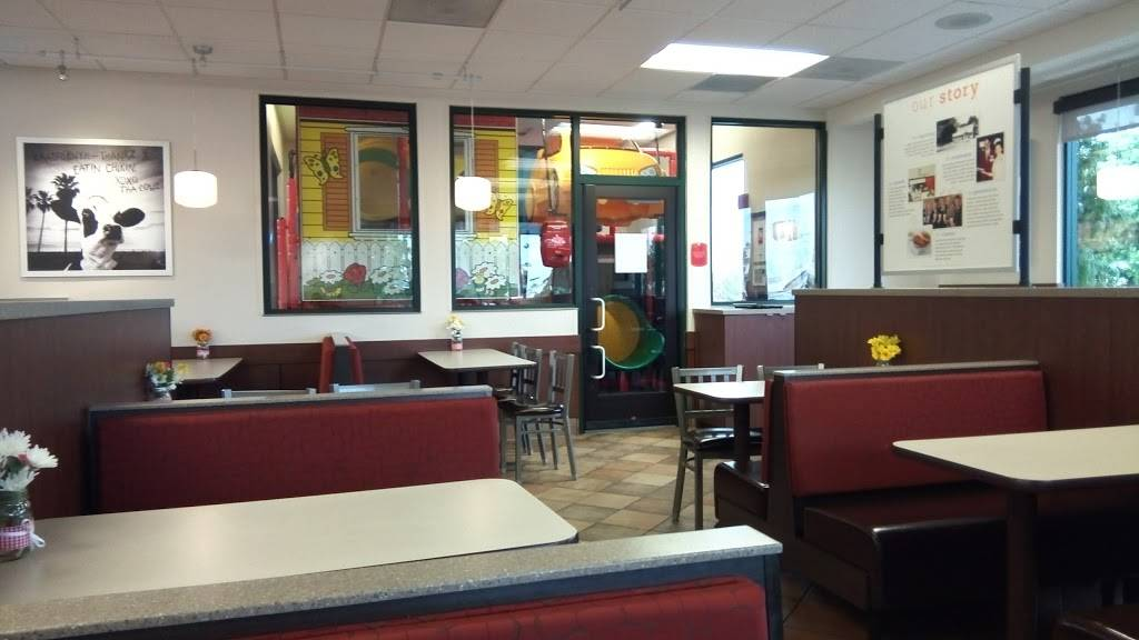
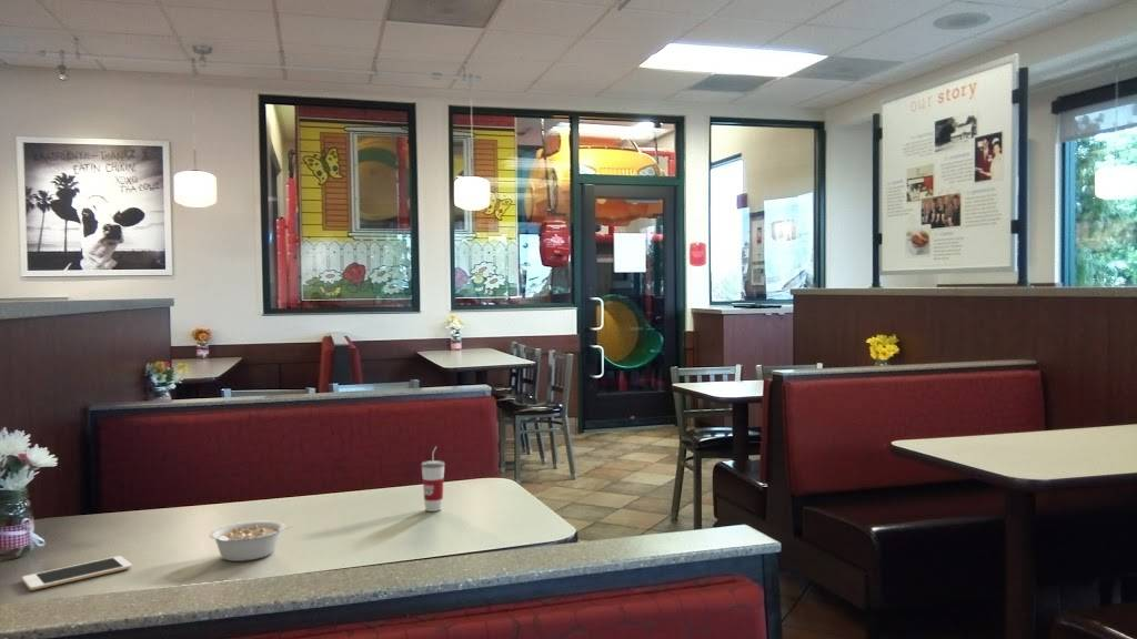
+ legume [208,520,294,562]
+ cup [420,445,446,513]
+ cell phone [21,555,133,591]
